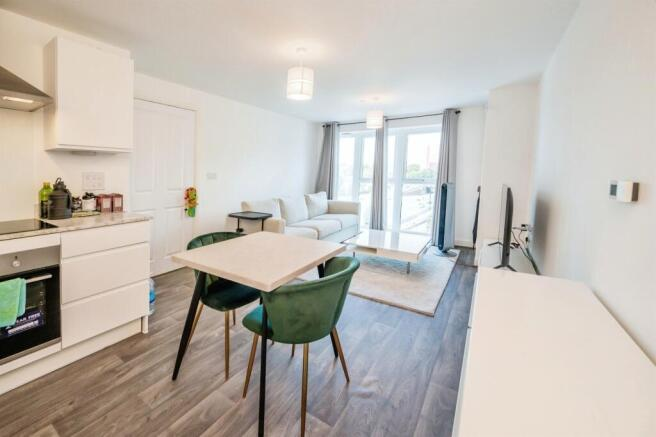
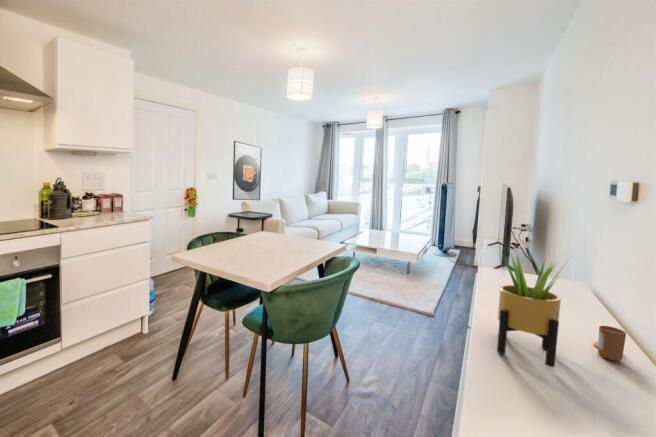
+ candle [592,325,627,362]
+ potted plant [496,247,571,368]
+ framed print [232,140,263,201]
